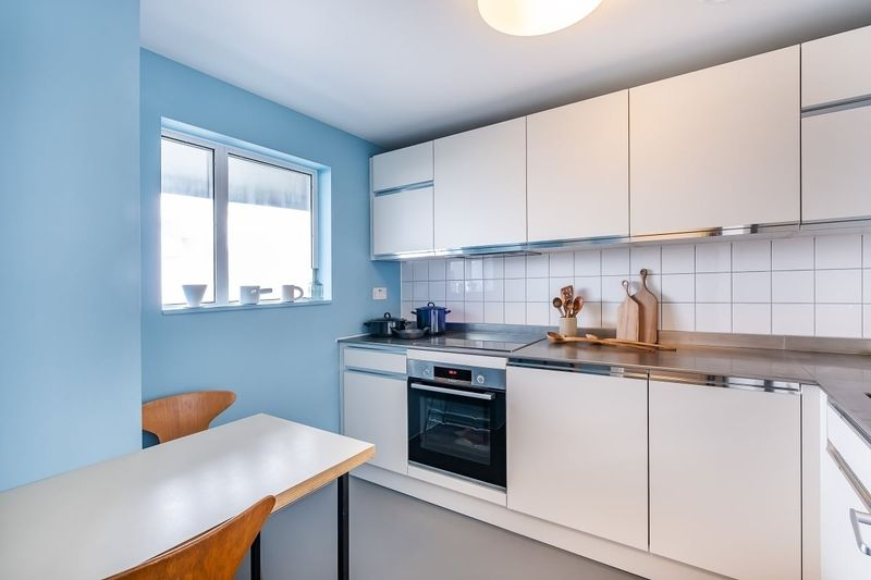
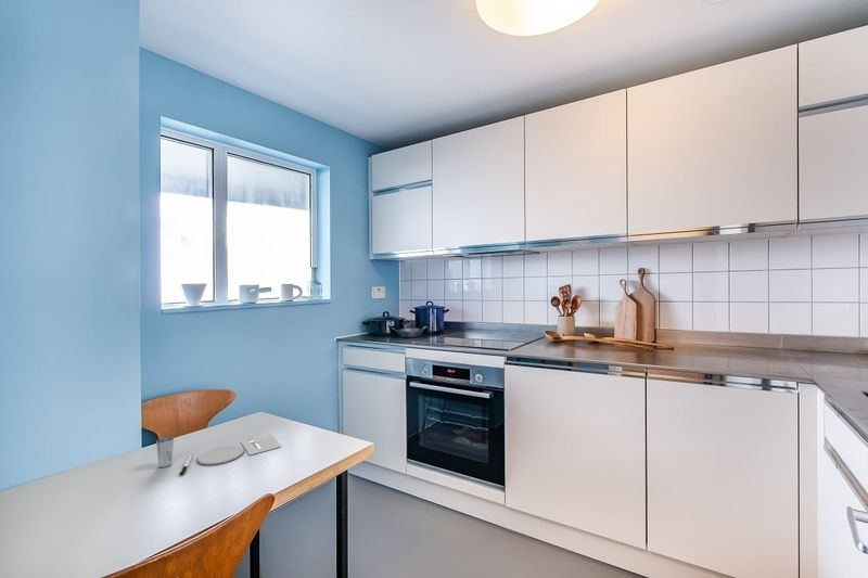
+ placemat [155,433,282,476]
